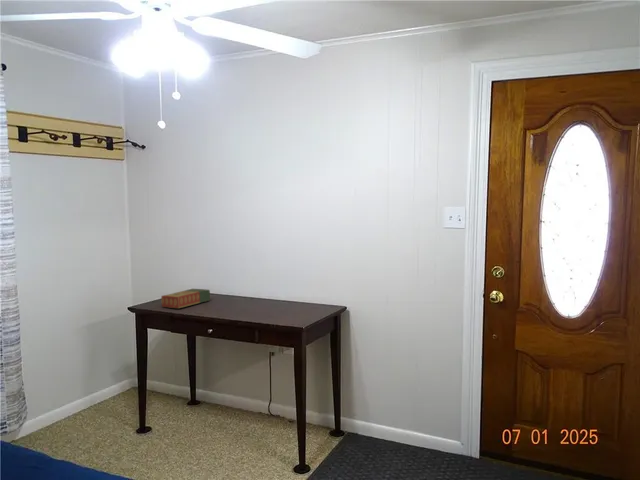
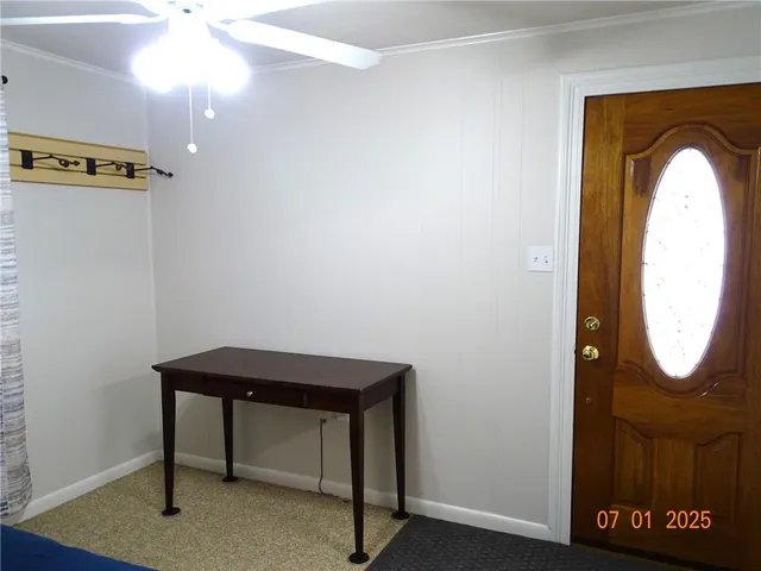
- book [160,288,211,309]
